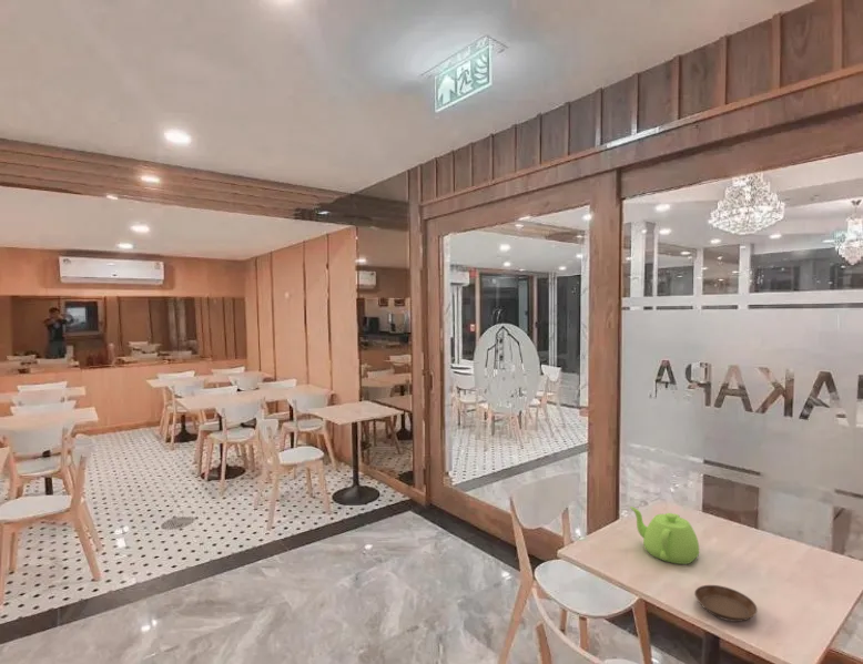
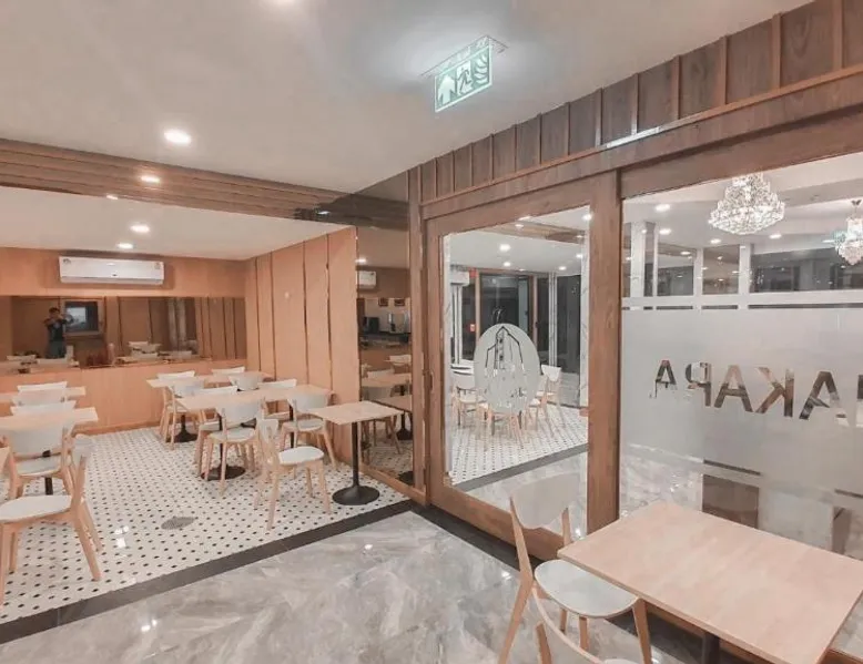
- teapot [629,505,700,565]
- saucer [693,584,759,623]
